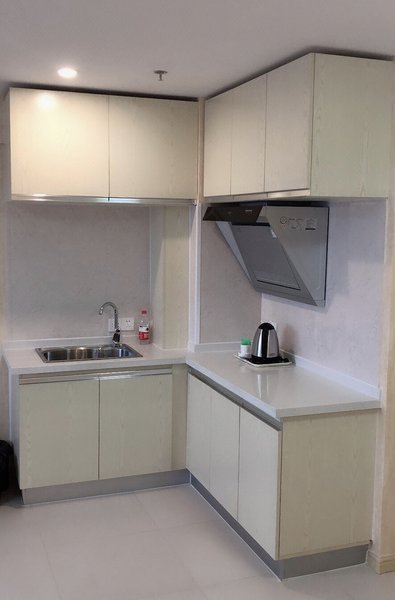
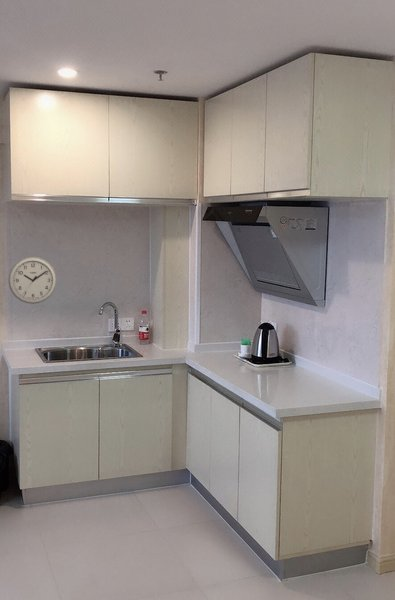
+ wall clock [8,256,58,305]
